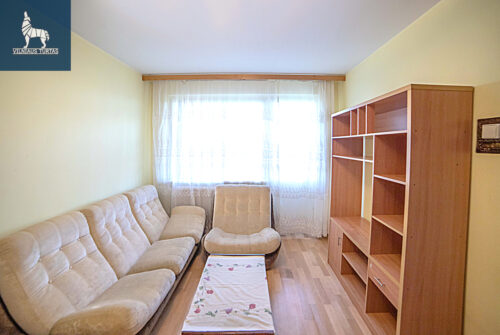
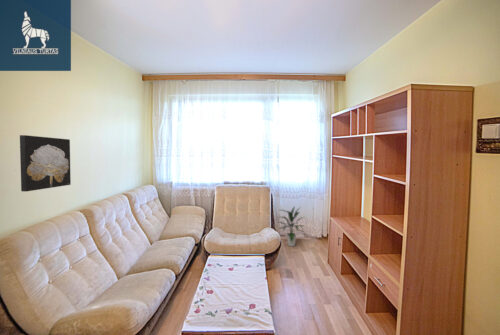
+ indoor plant [274,205,305,247]
+ wall art [19,134,72,192]
